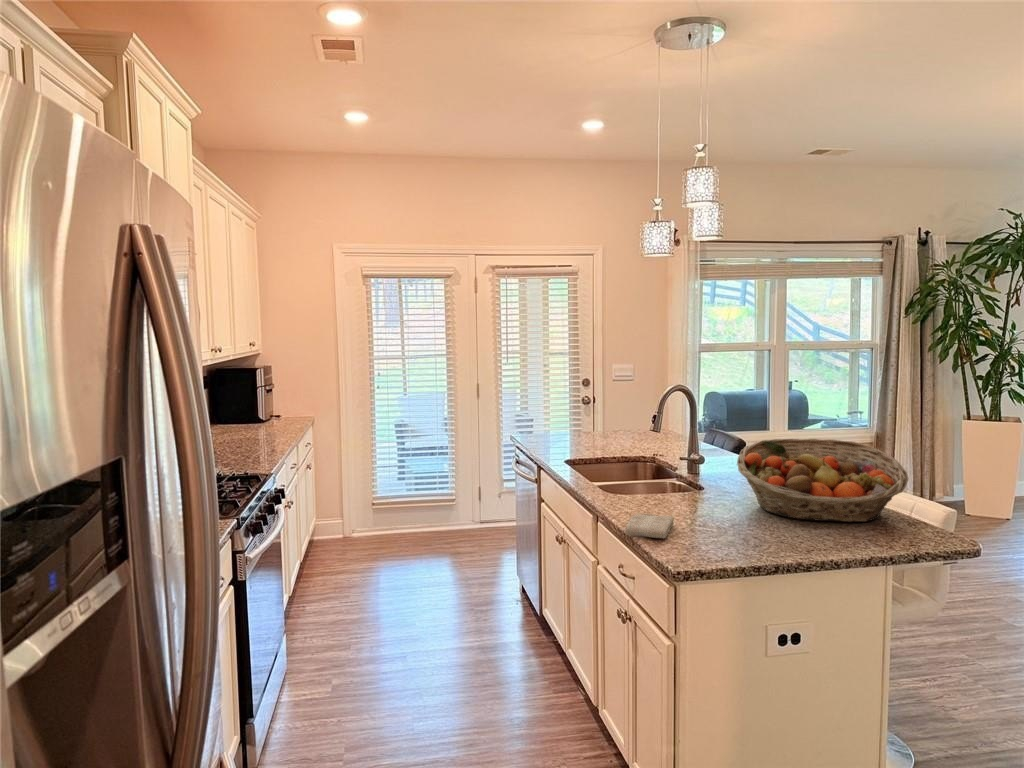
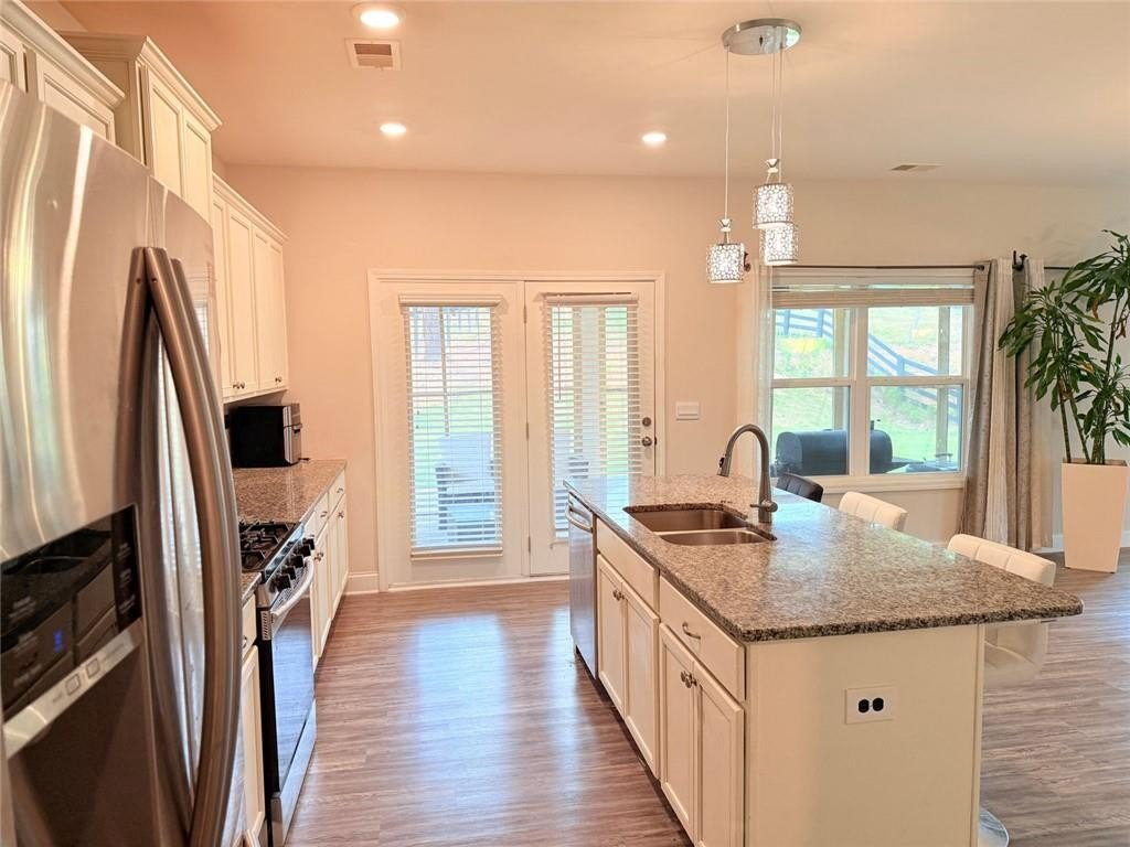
- fruit basket [736,438,909,523]
- washcloth [624,513,675,539]
